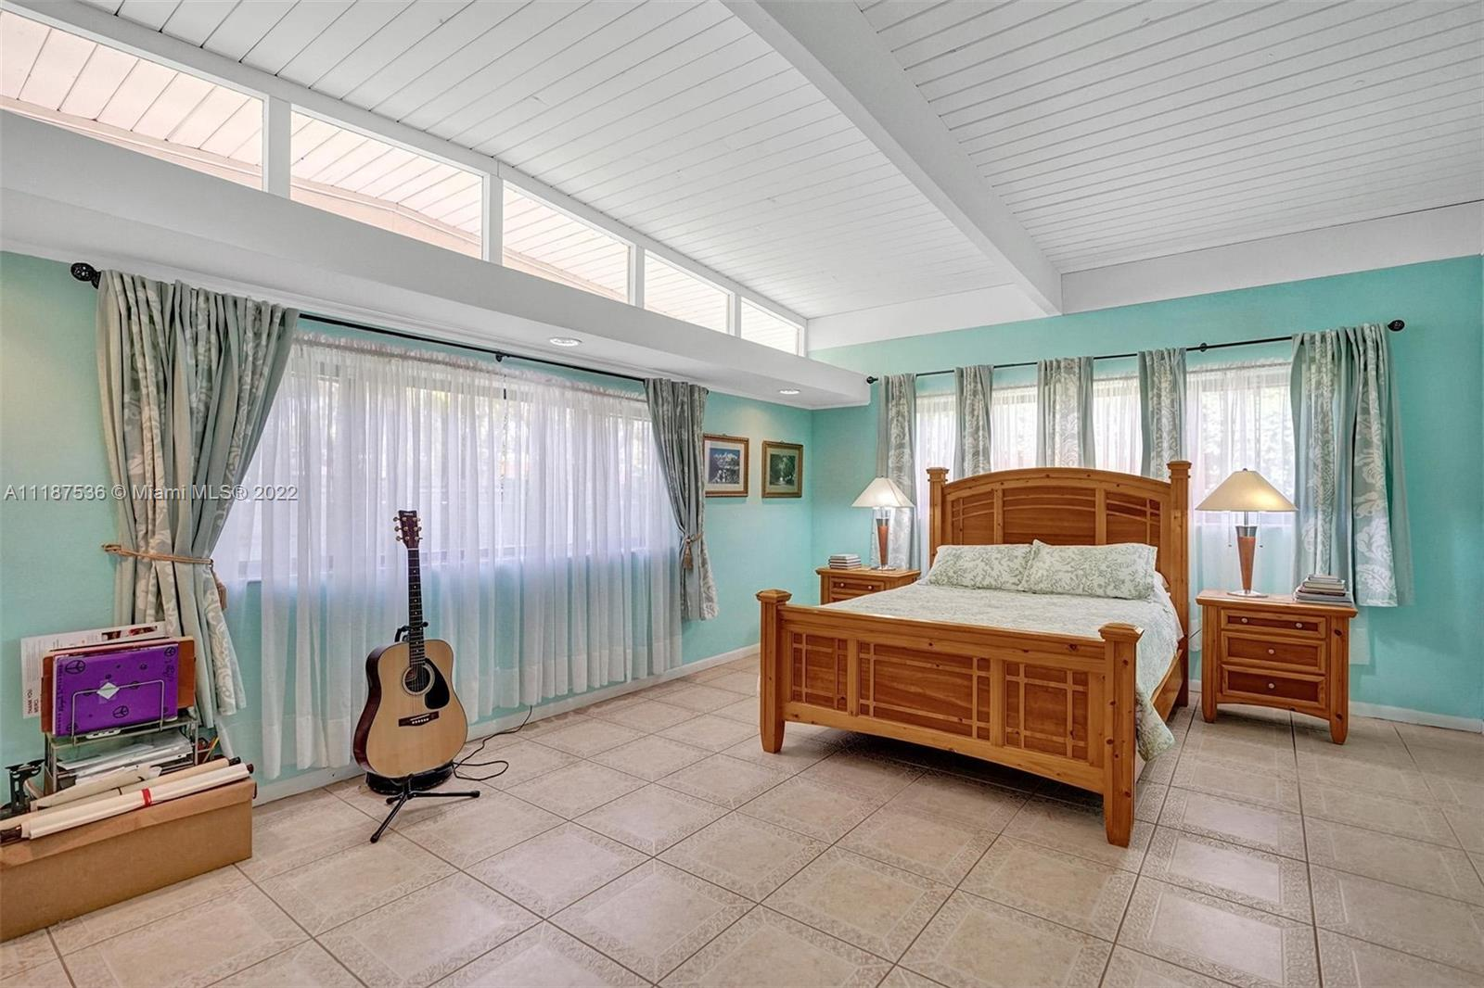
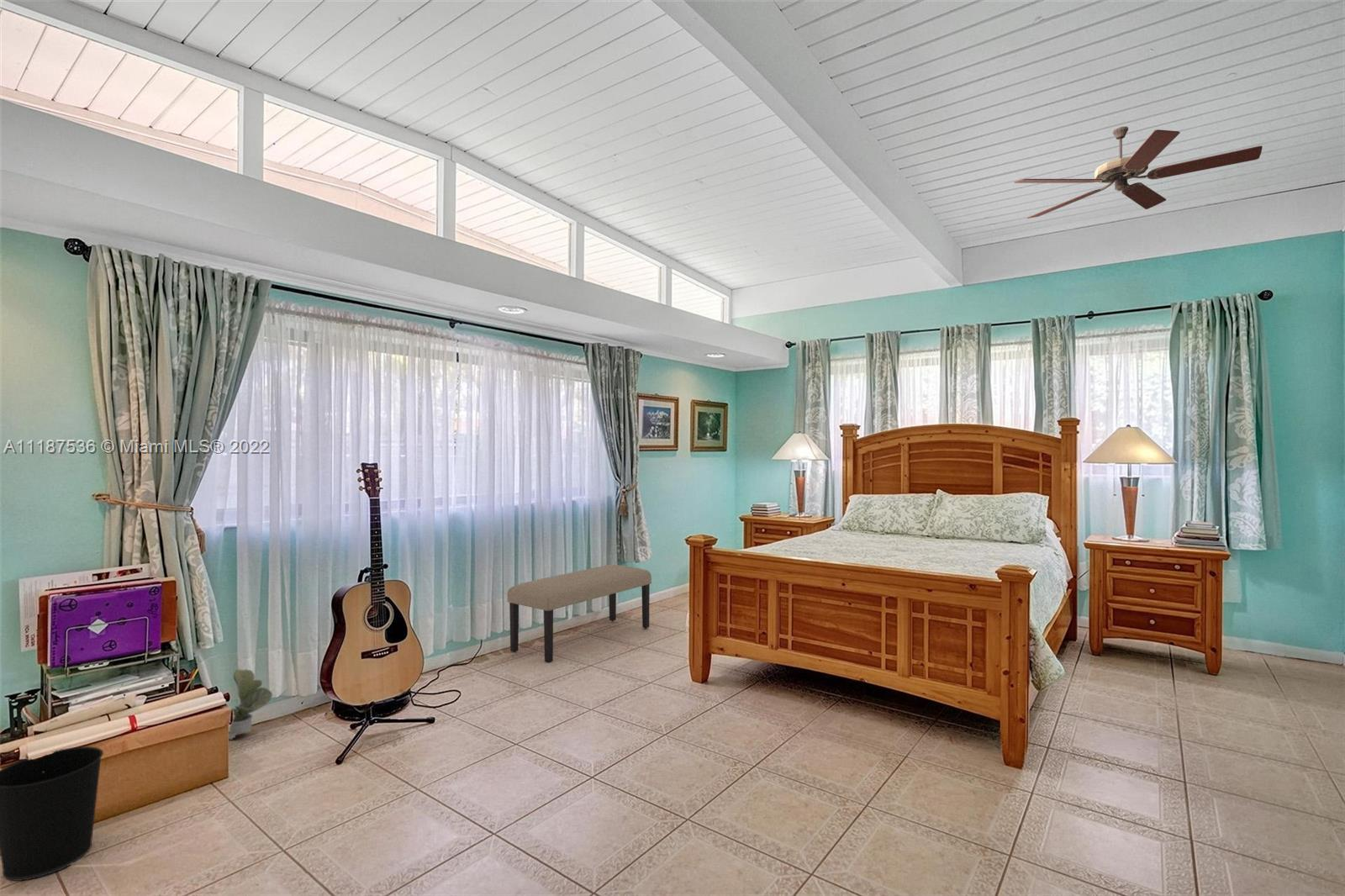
+ ceiling fan [1013,125,1263,219]
+ potted plant [228,668,273,741]
+ wastebasket [0,746,104,882]
+ bench [506,564,652,663]
